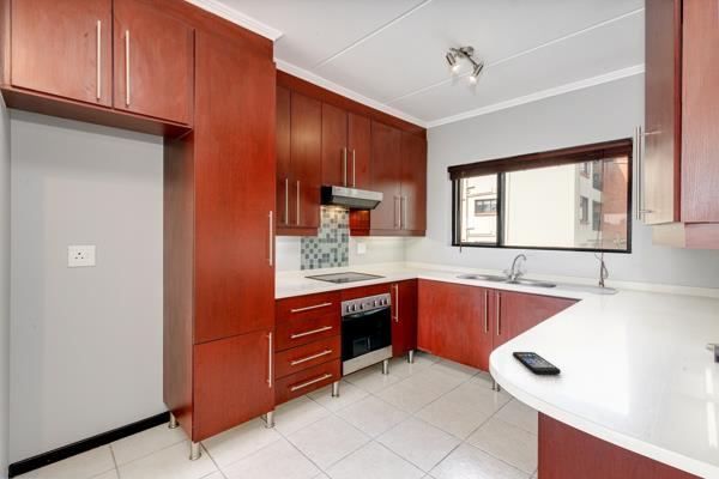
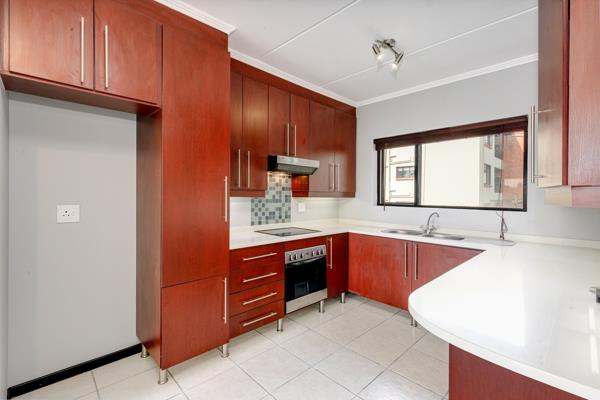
- smartphone [512,351,562,375]
